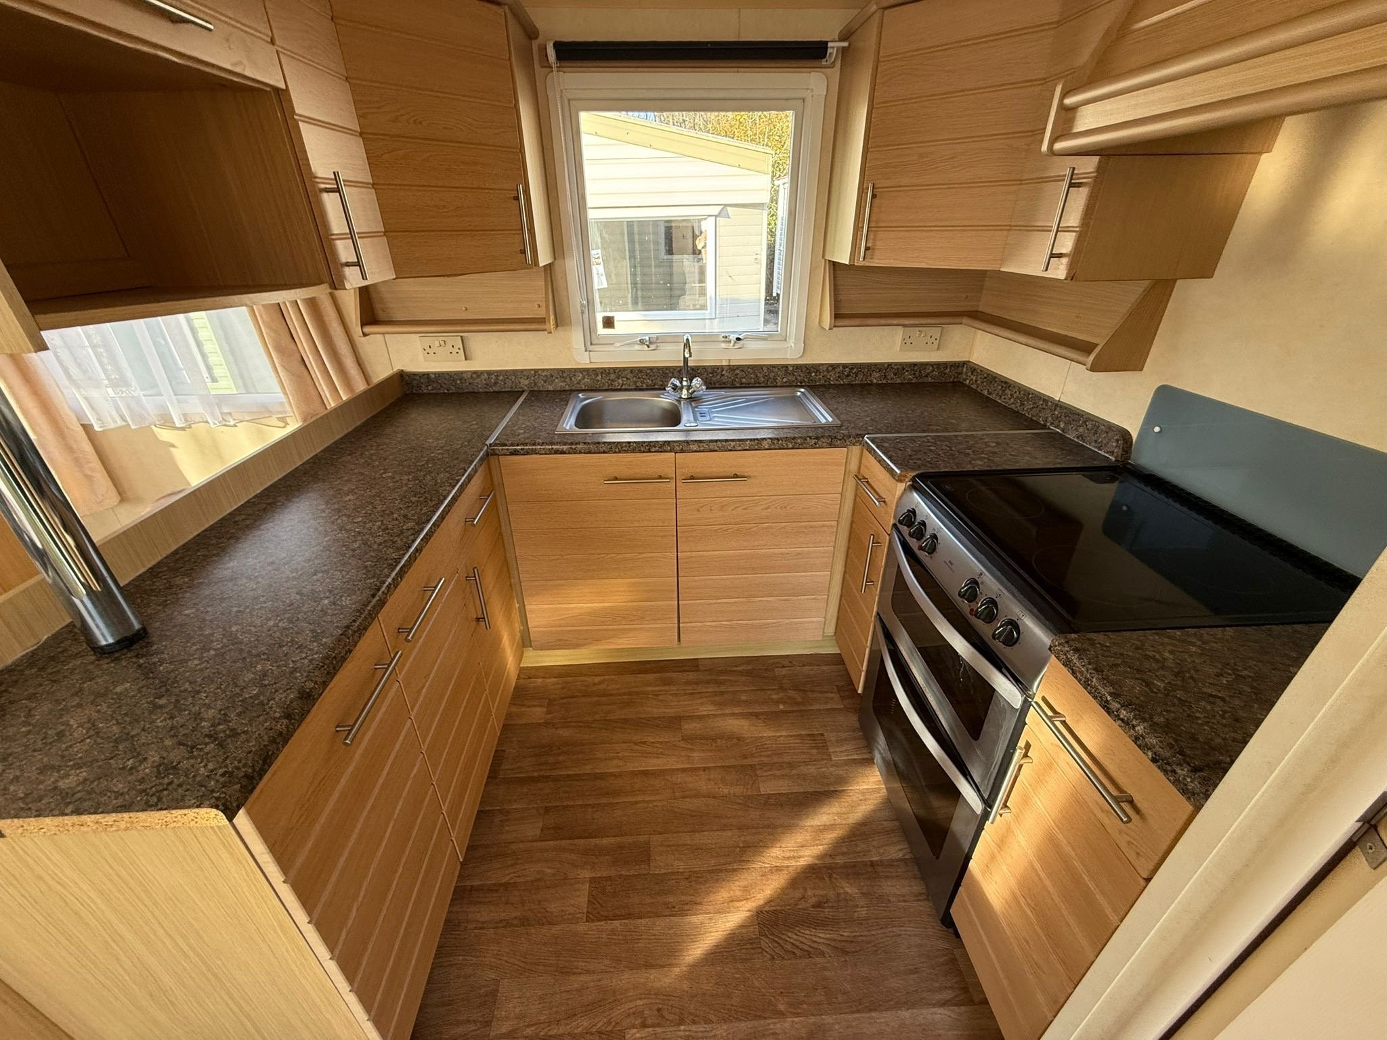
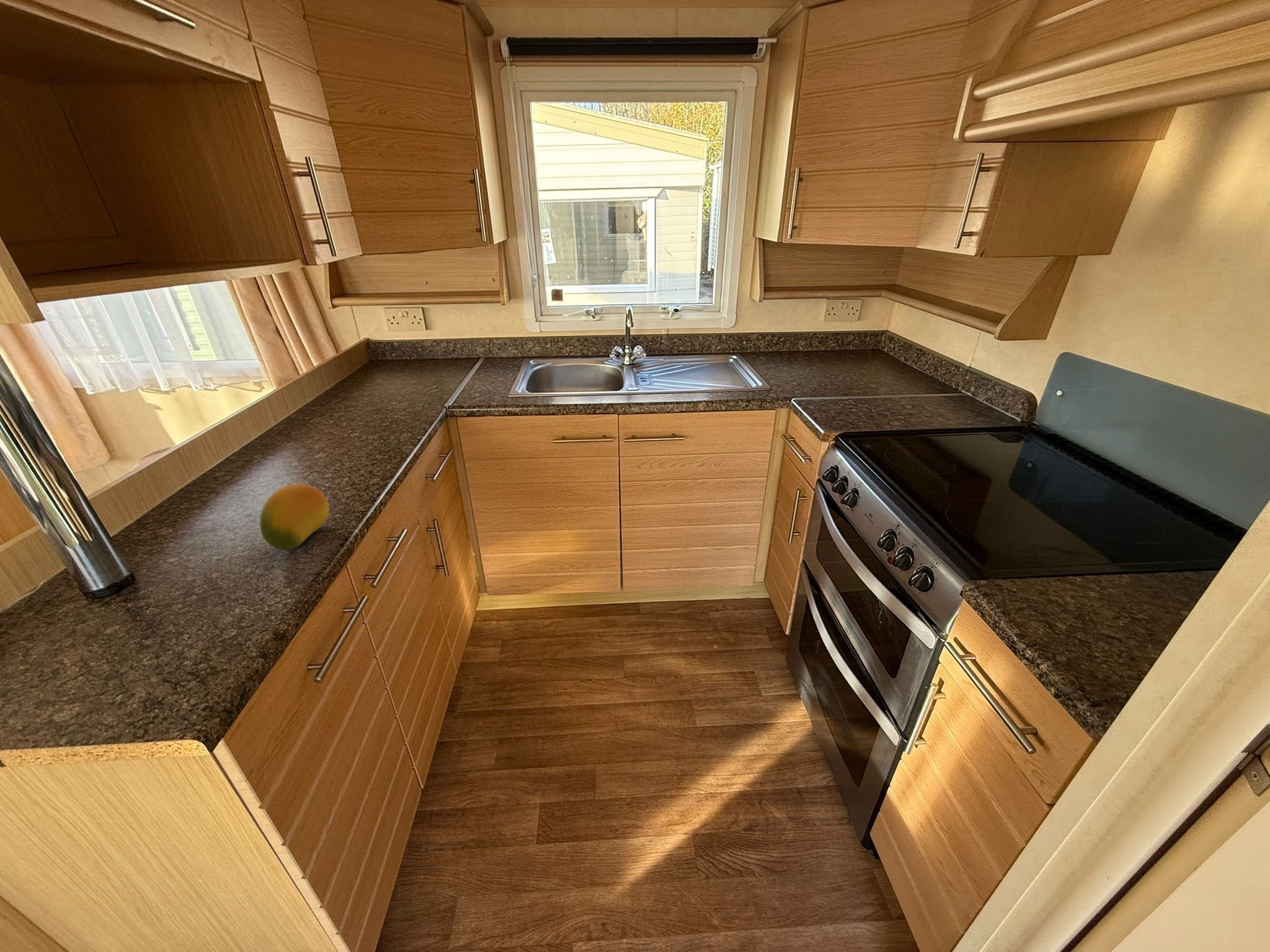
+ fruit [259,483,330,551]
